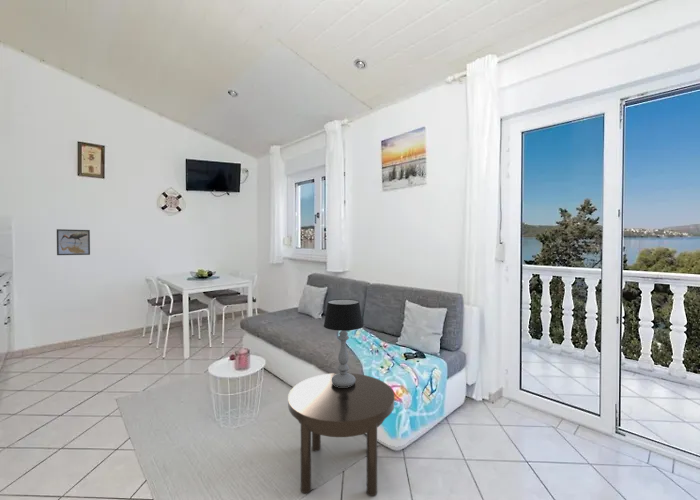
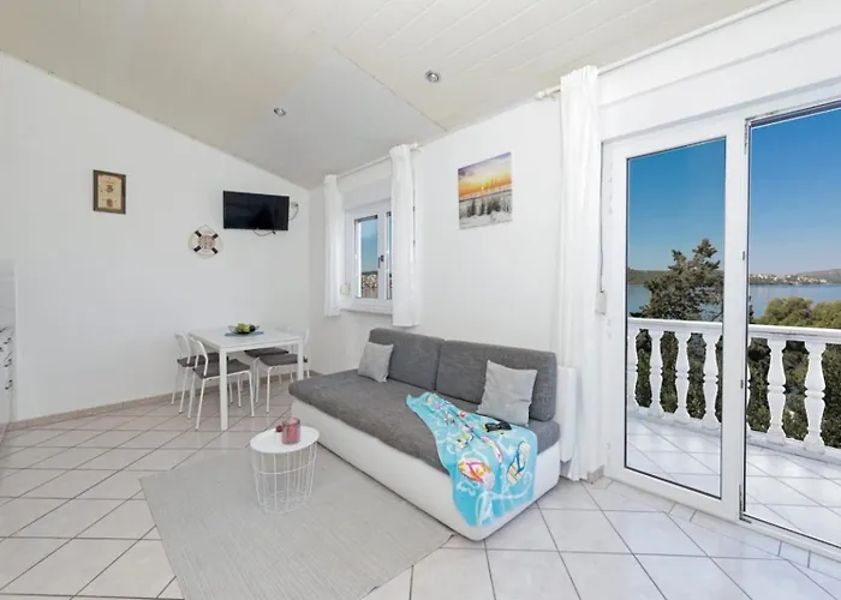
- side table [287,372,395,497]
- table lamp [323,298,364,387]
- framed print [56,228,91,256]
